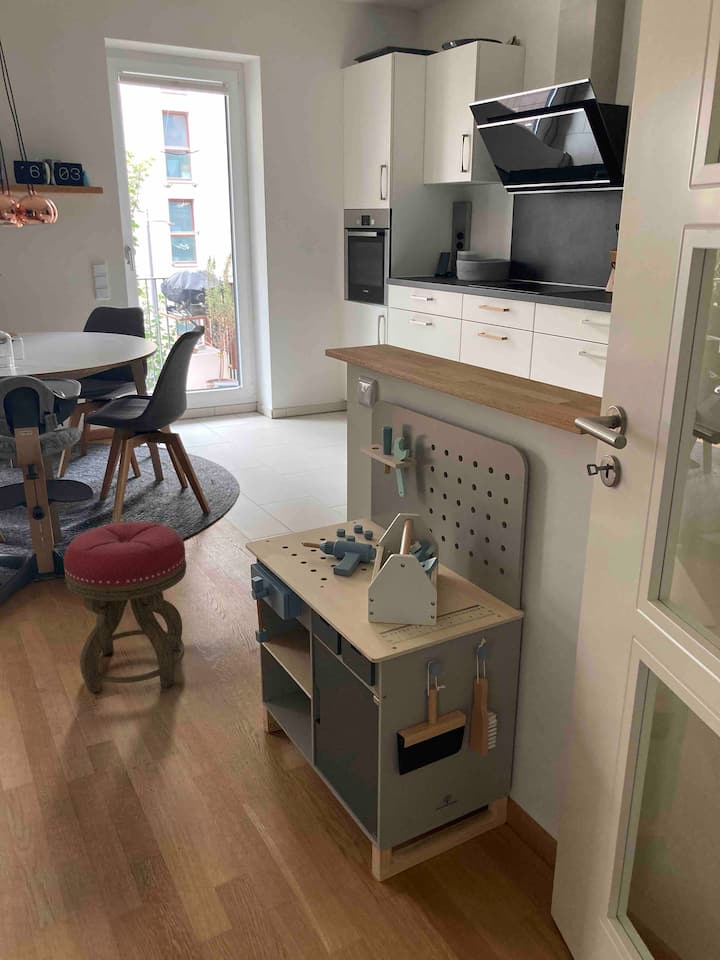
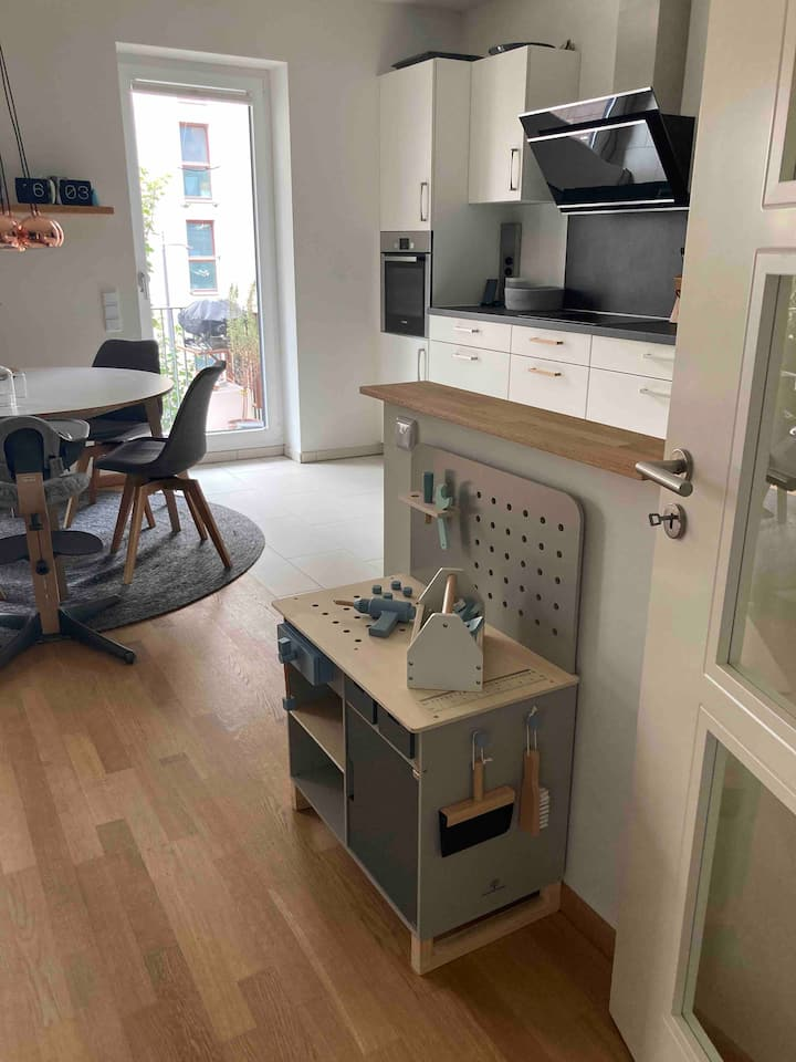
- stool [63,521,187,694]
